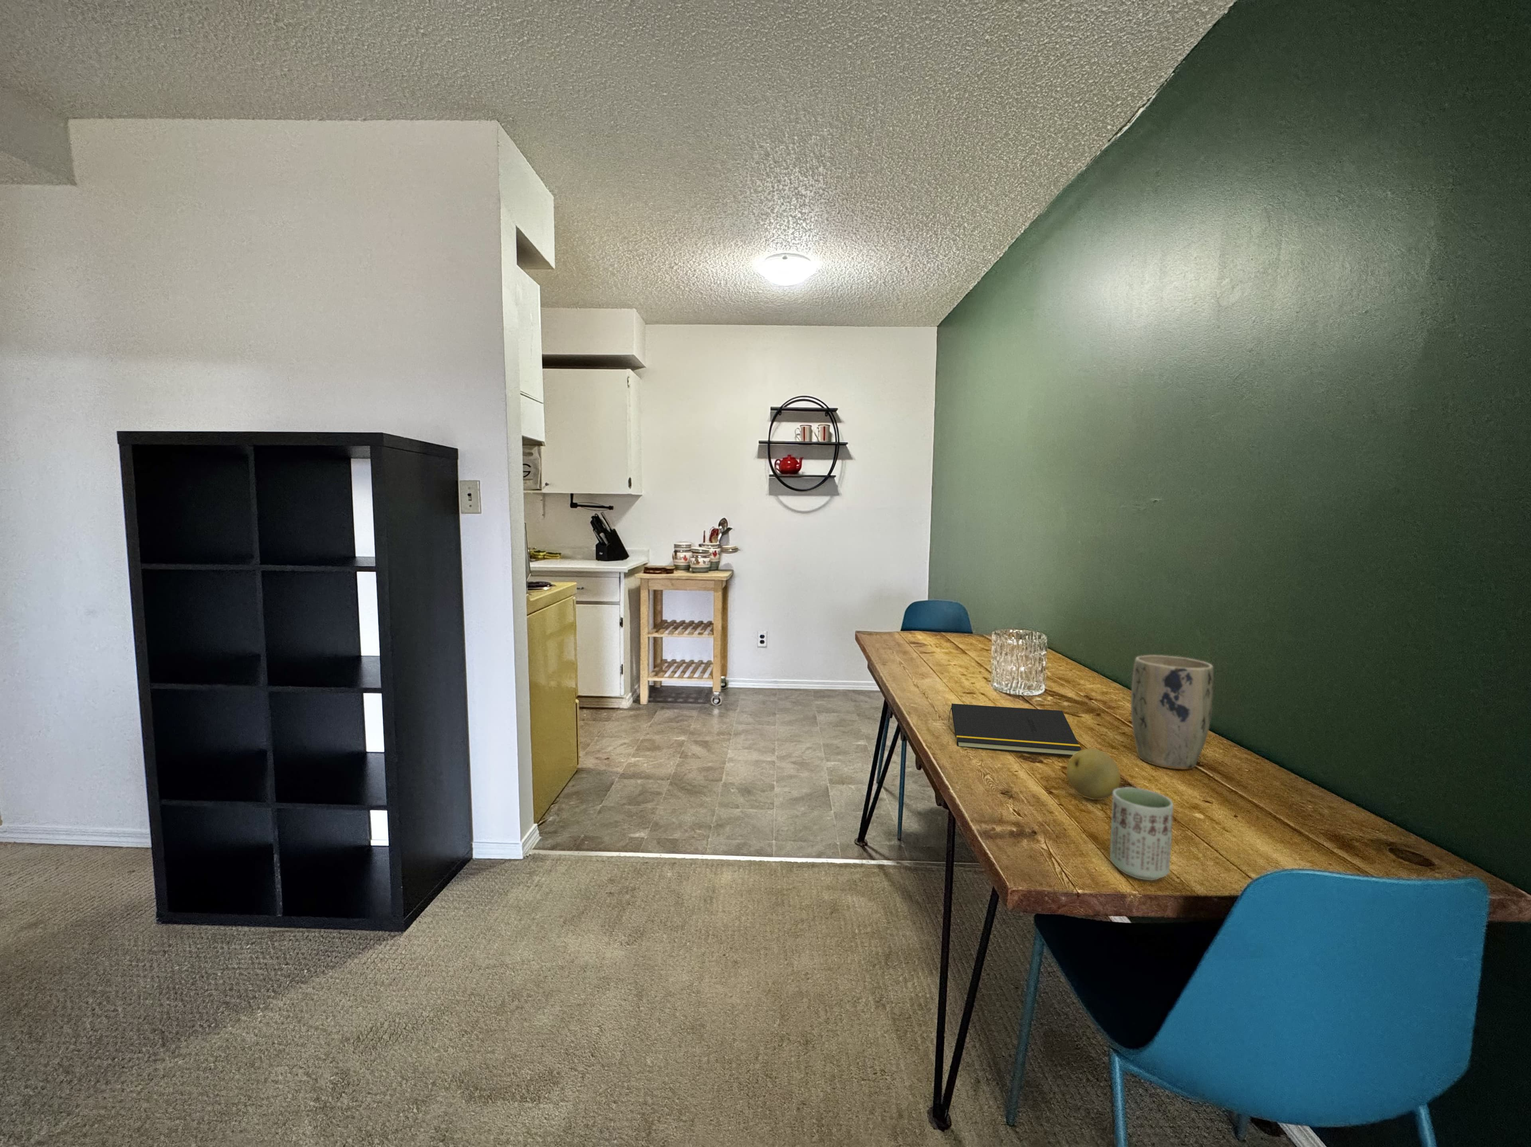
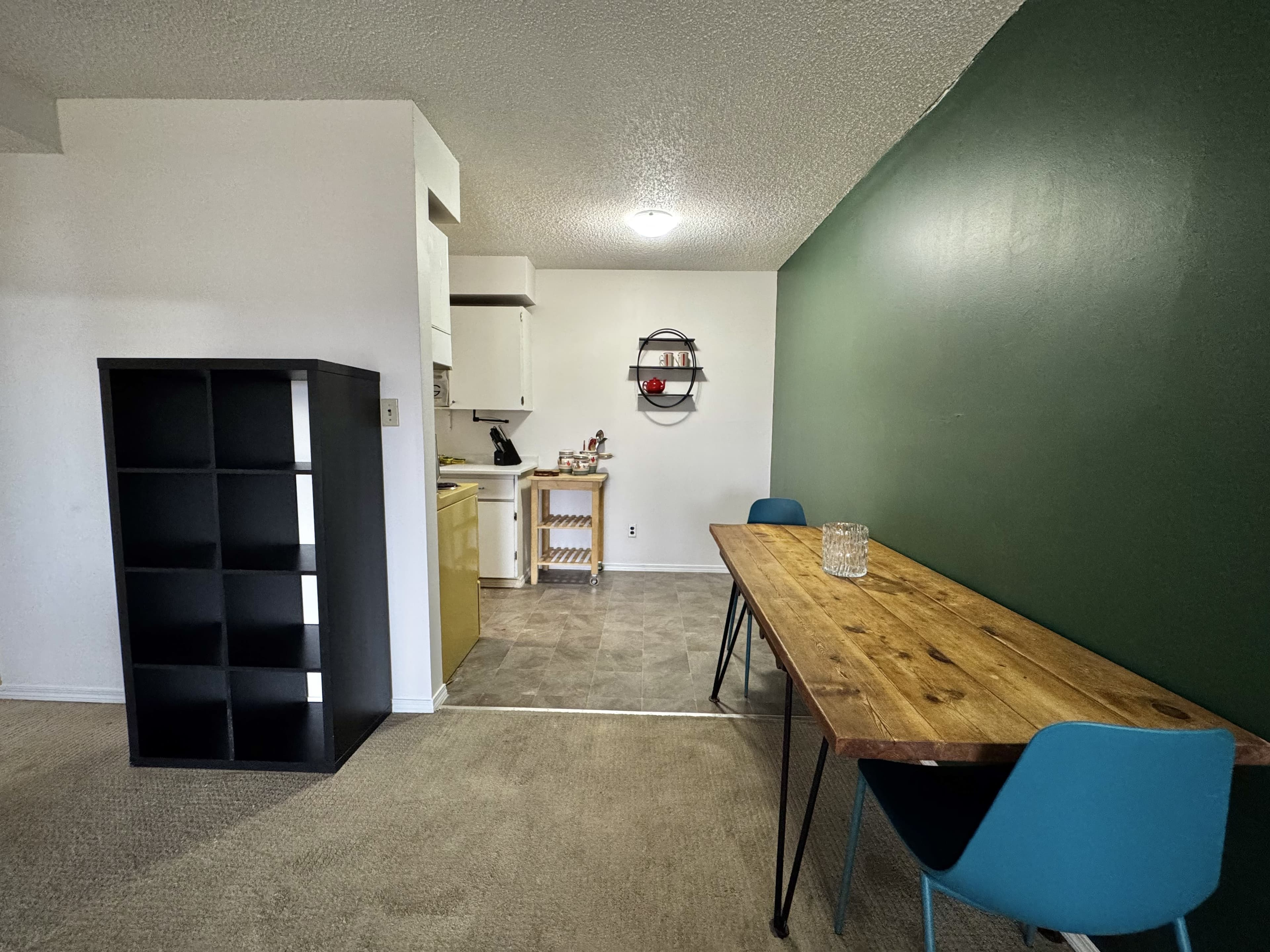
- notepad [948,704,1083,757]
- fruit [1066,748,1121,800]
- cup [1109,787,1174,881]
- plant pot [1131,654,1214,770]
